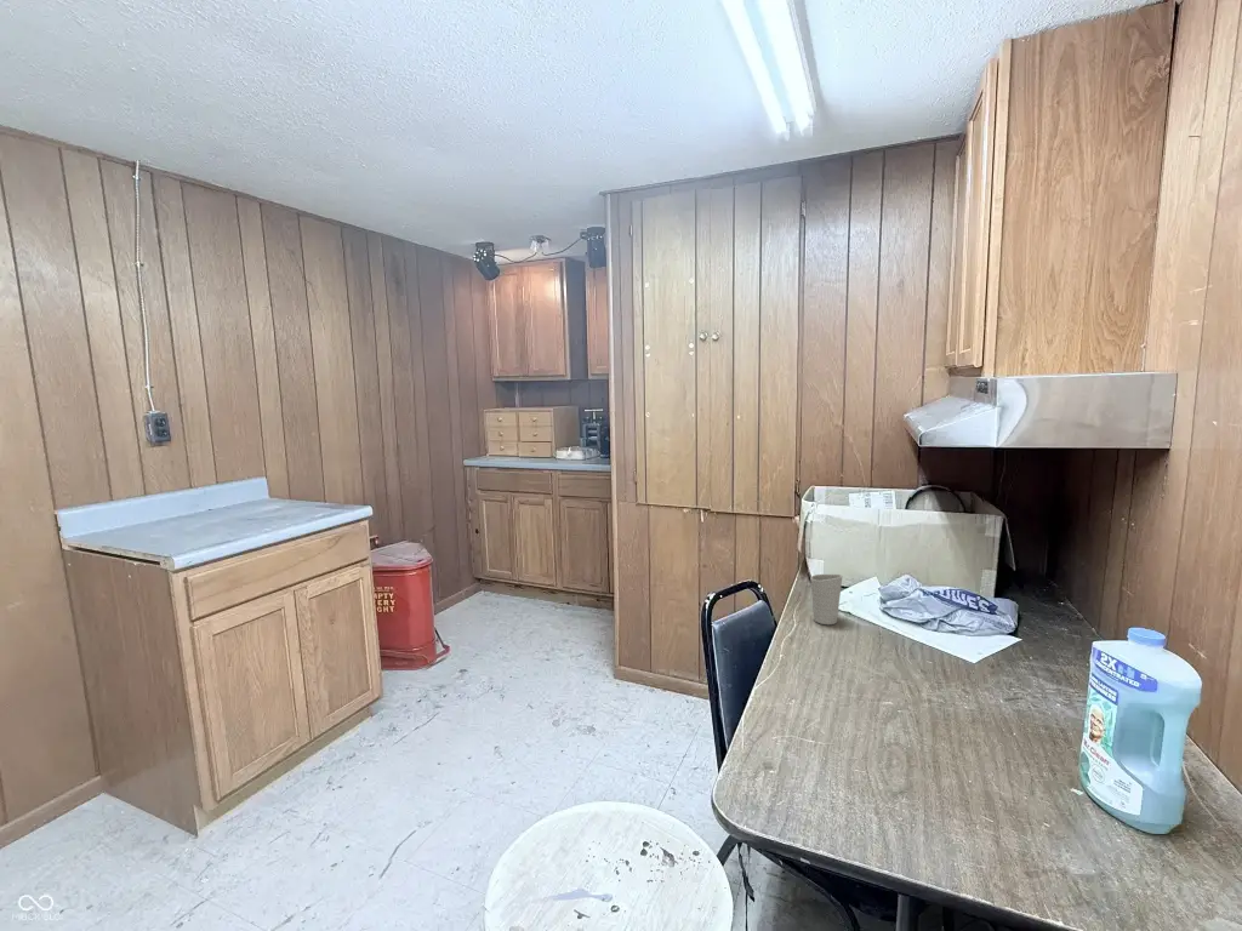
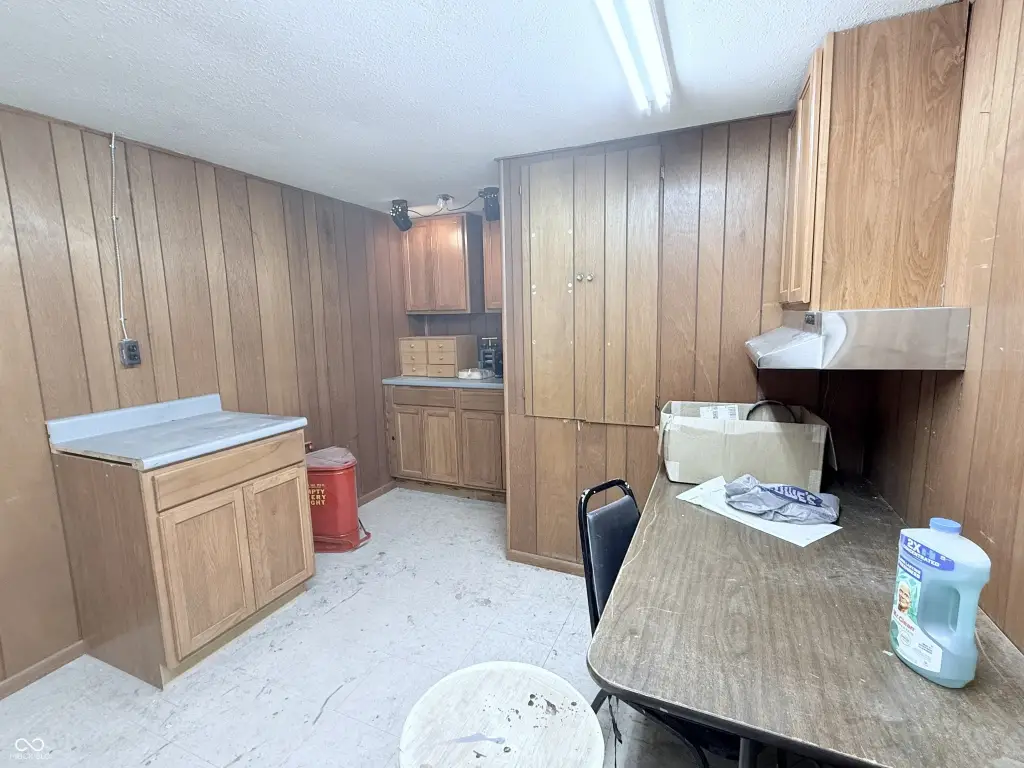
- cup [809,573,843,626]
